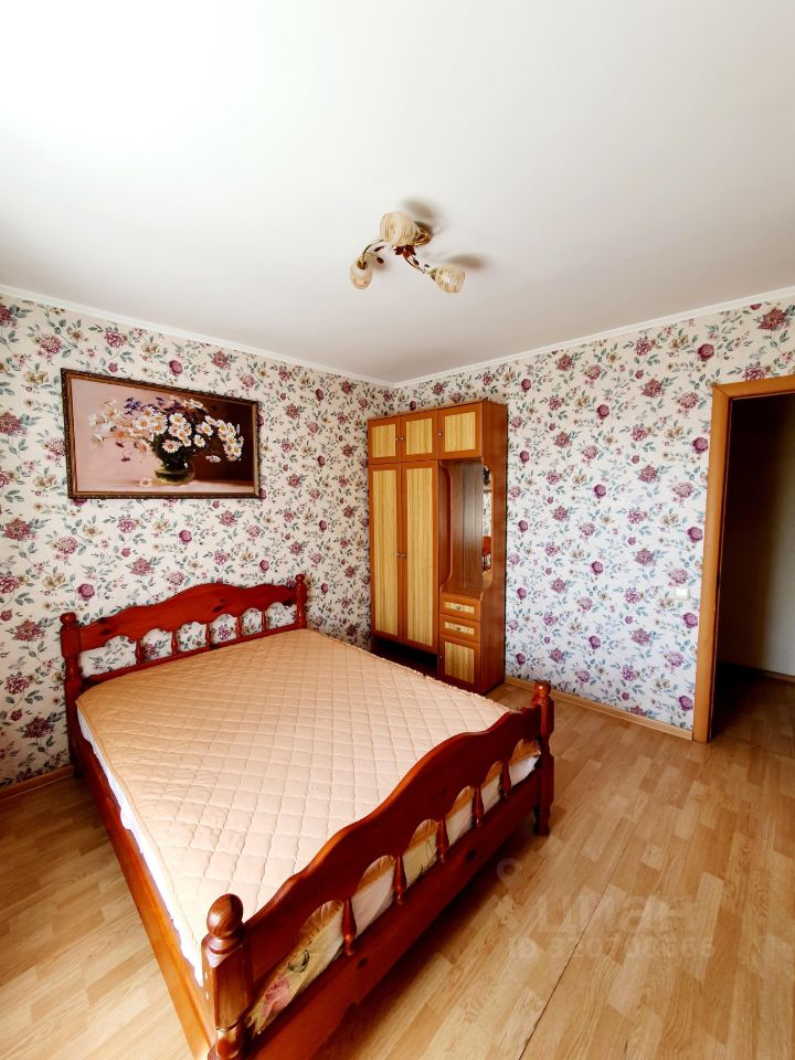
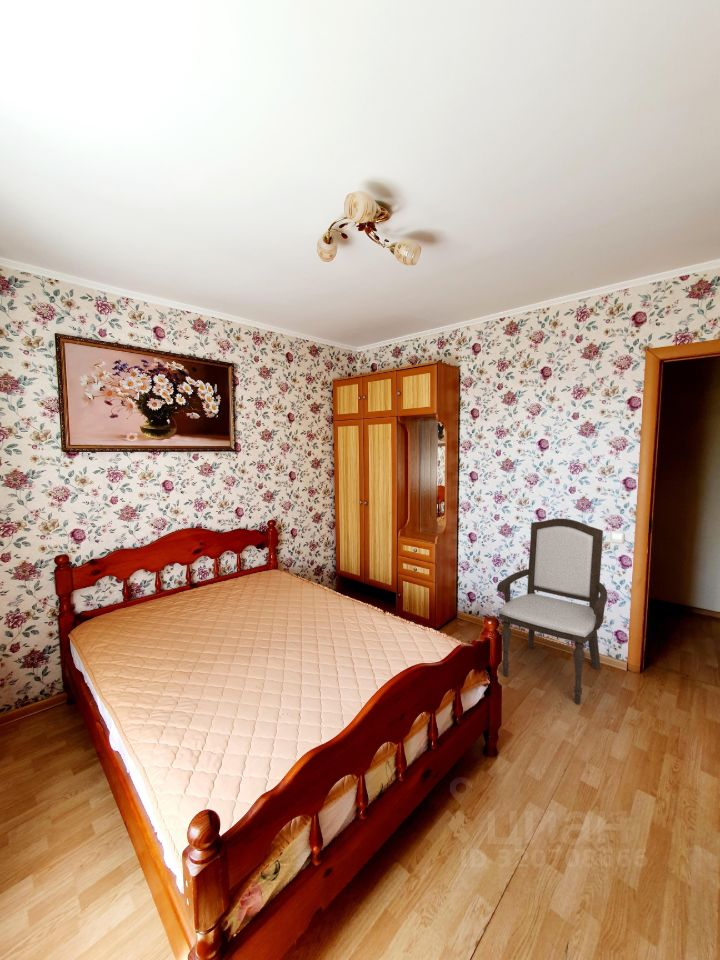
+ armchair [496,518,608,705]
